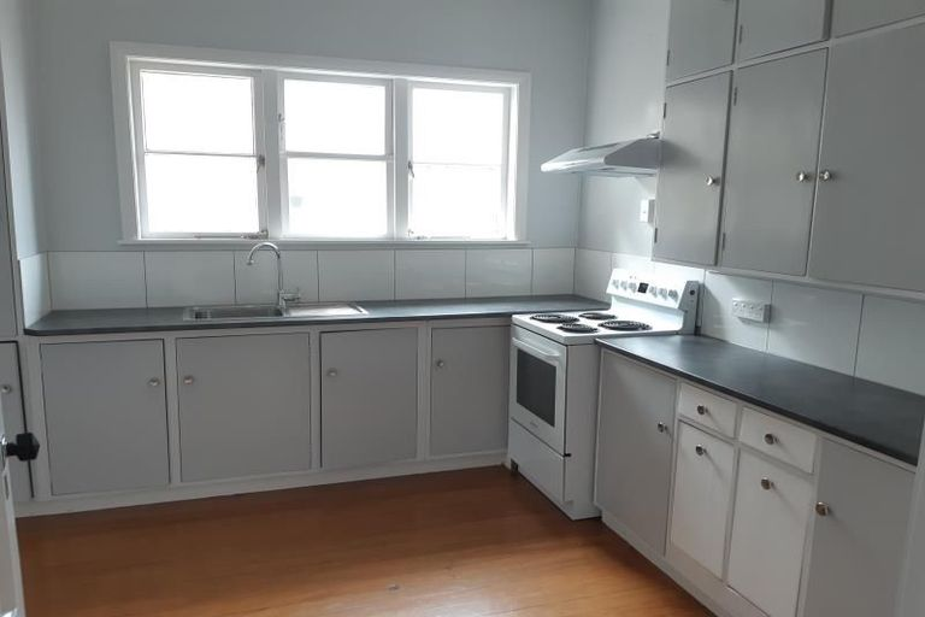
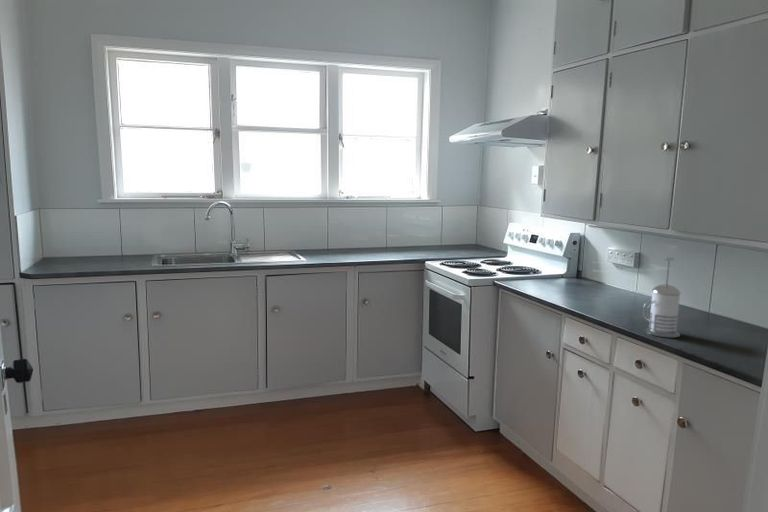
+ french press [642,256,682,338]
